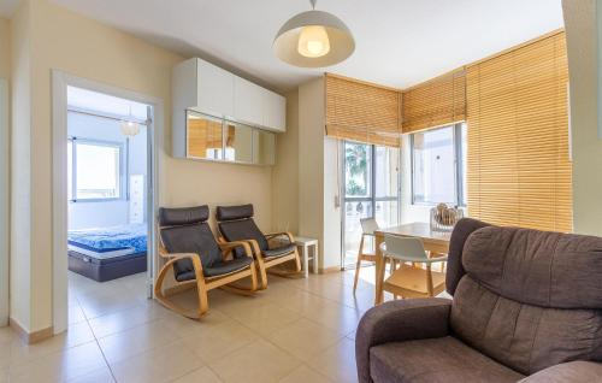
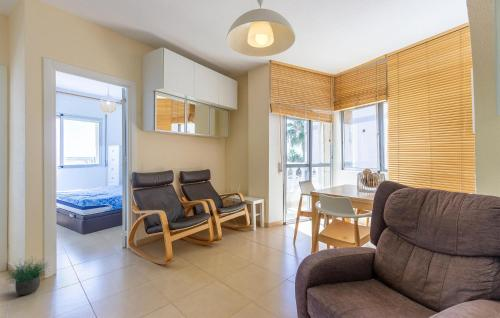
+ potted plant [0,256,54,296]
